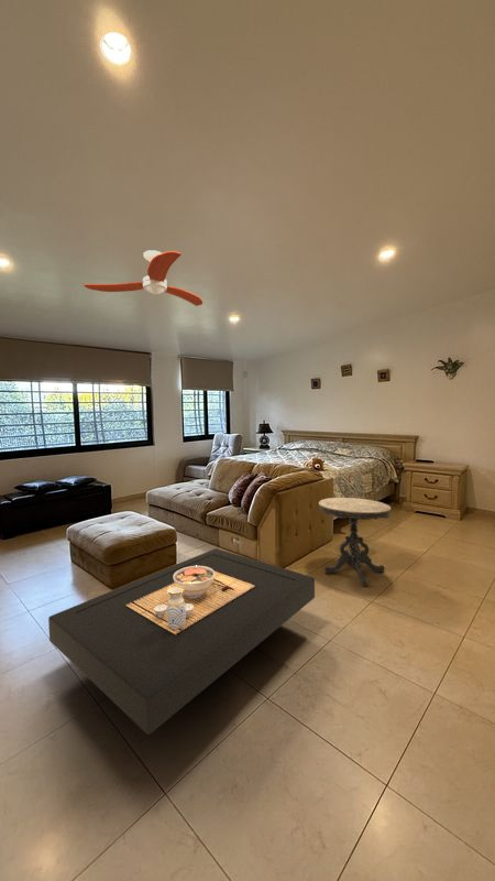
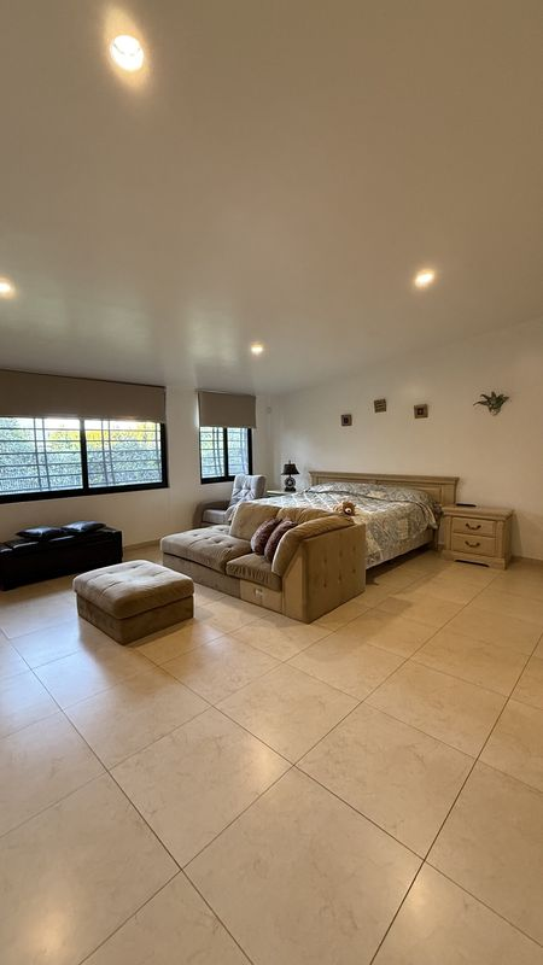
- coffee table [47,547,316,736]
- ceiling fan [81,249,204,307]
- side table [318,497,392,587]
